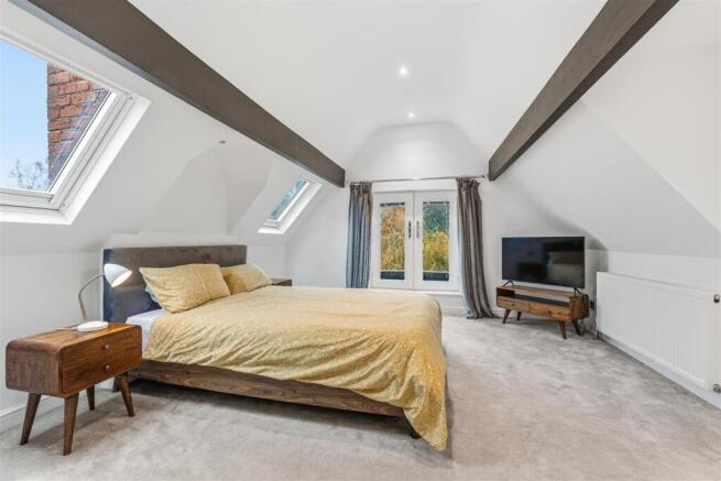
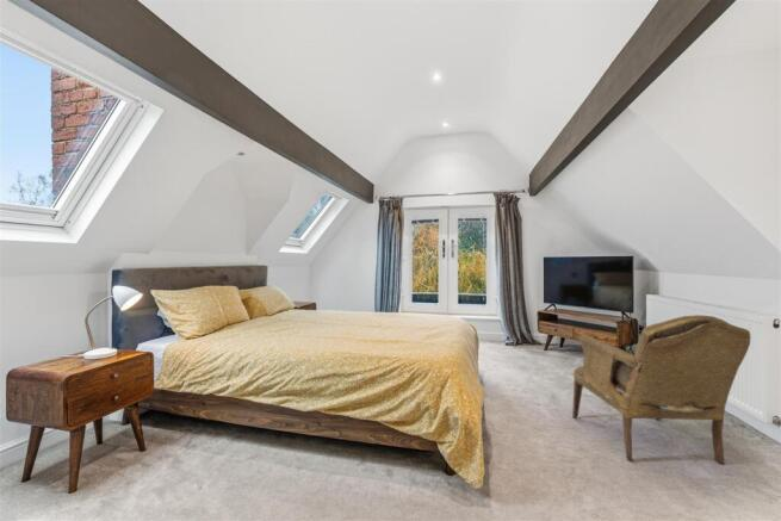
+ armchair [571,315,752,465]
